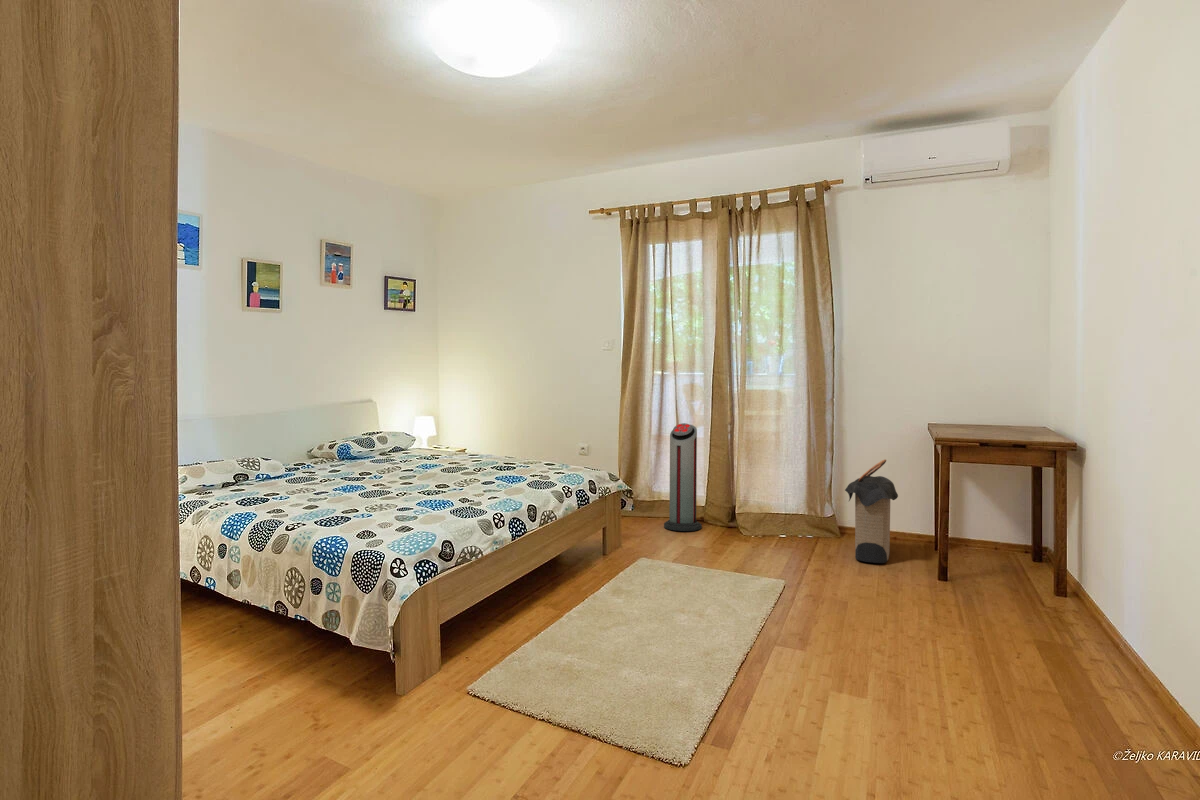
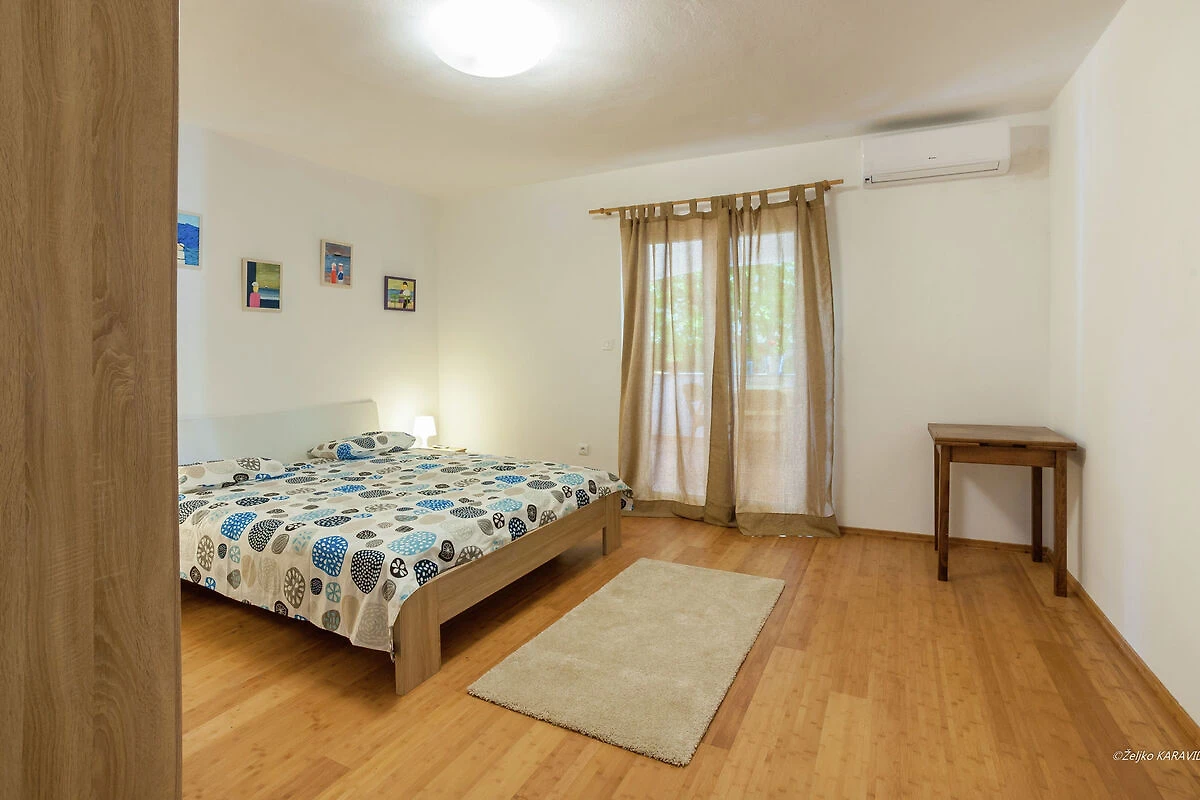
- laundry hamper [844,458,899,564]
- air purifier [663,422,703,532]
